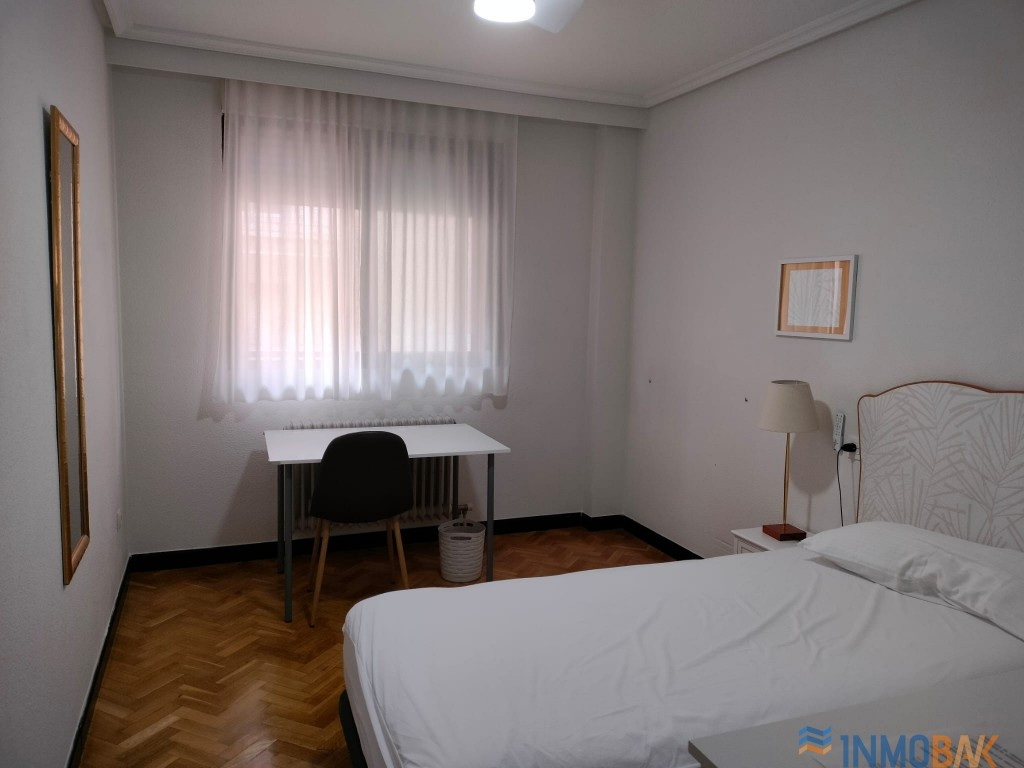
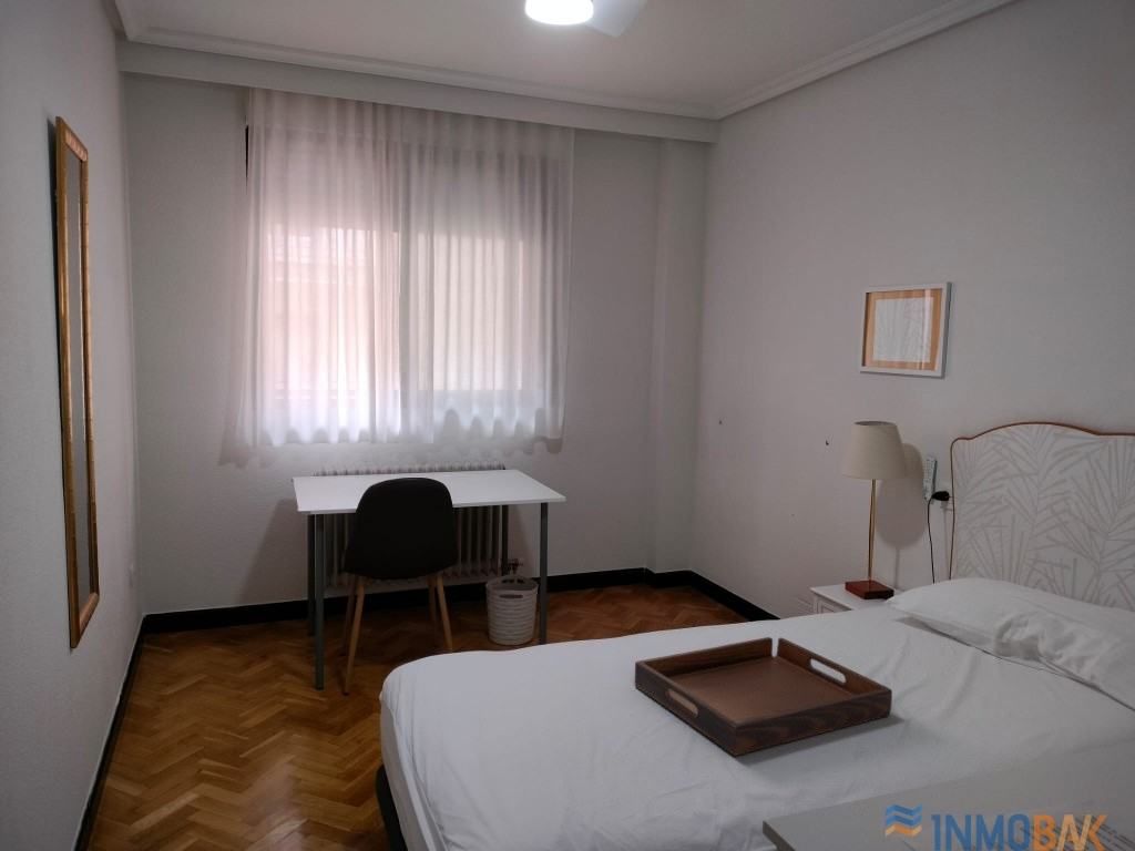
+ serving tray [634,636,893,757]
